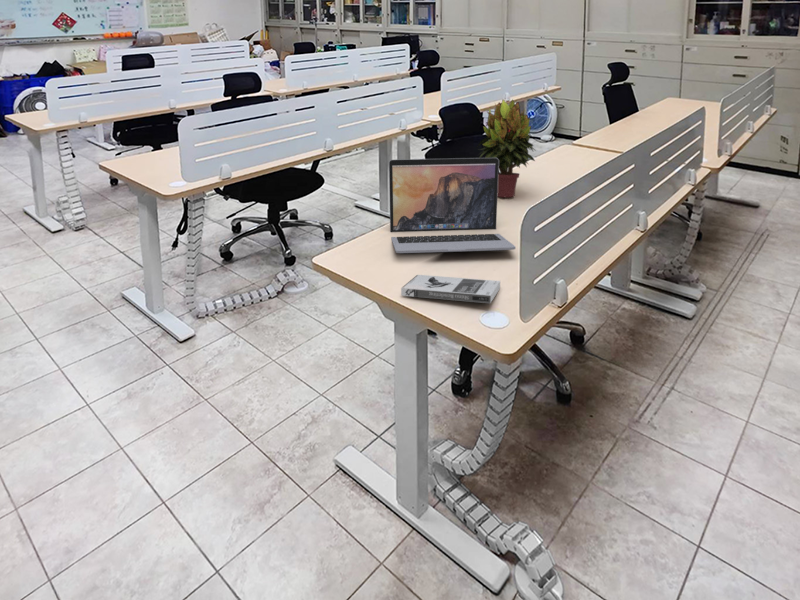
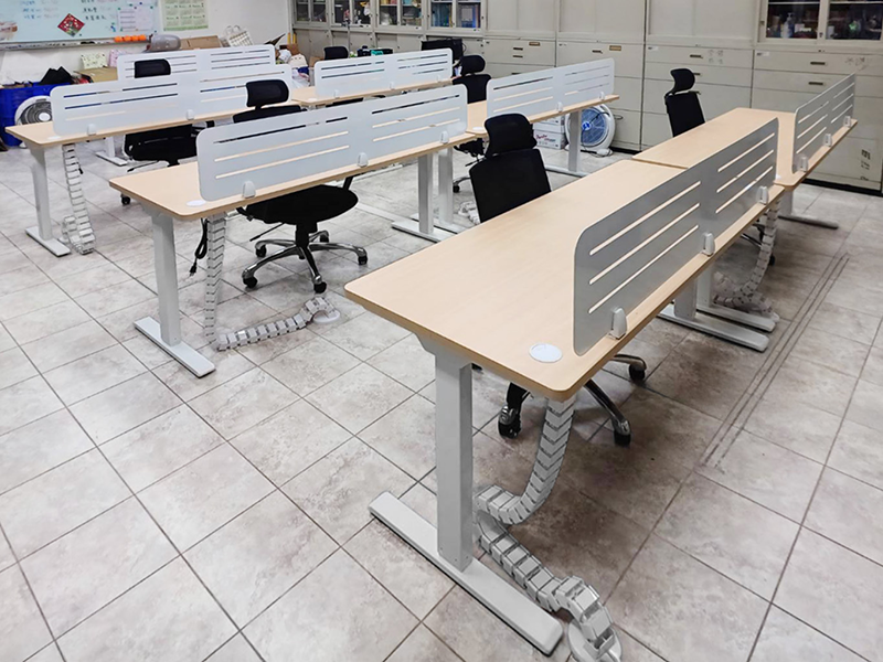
- book [400,274,501,304]
- potted plant [476,98,537,198]
- laptop [388,157,516,254]
